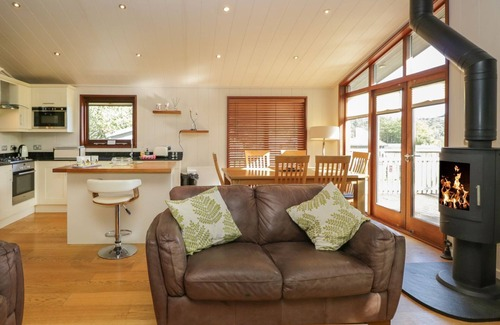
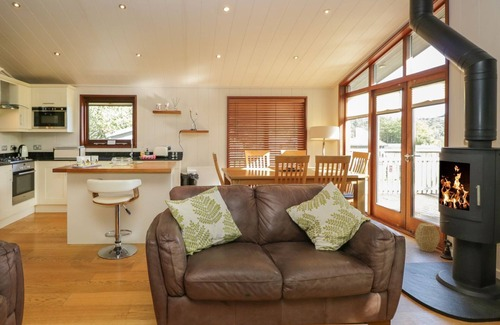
+ woven basket [414,222,441,253]
